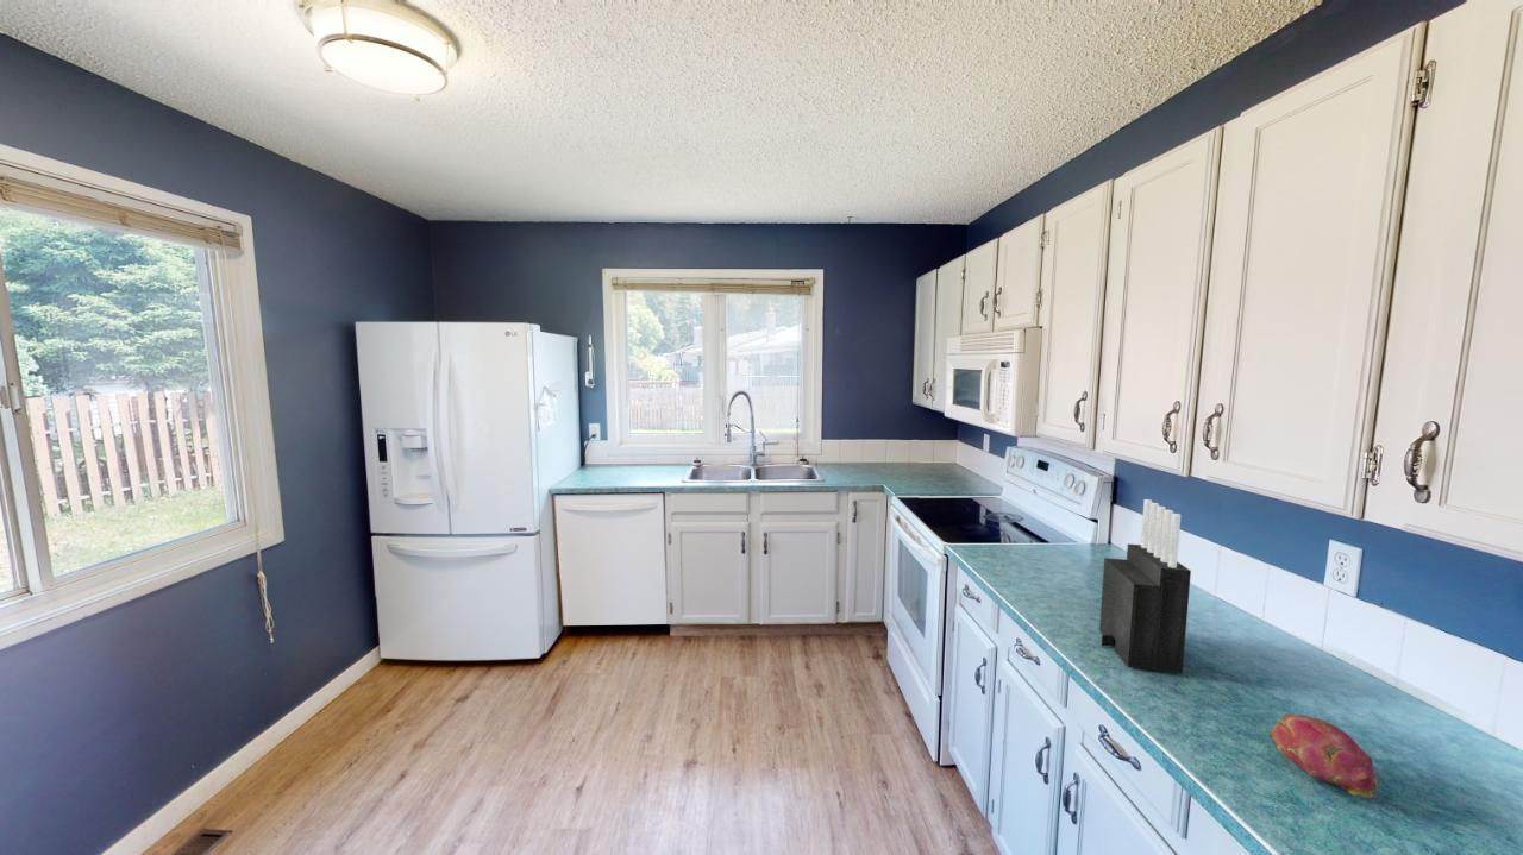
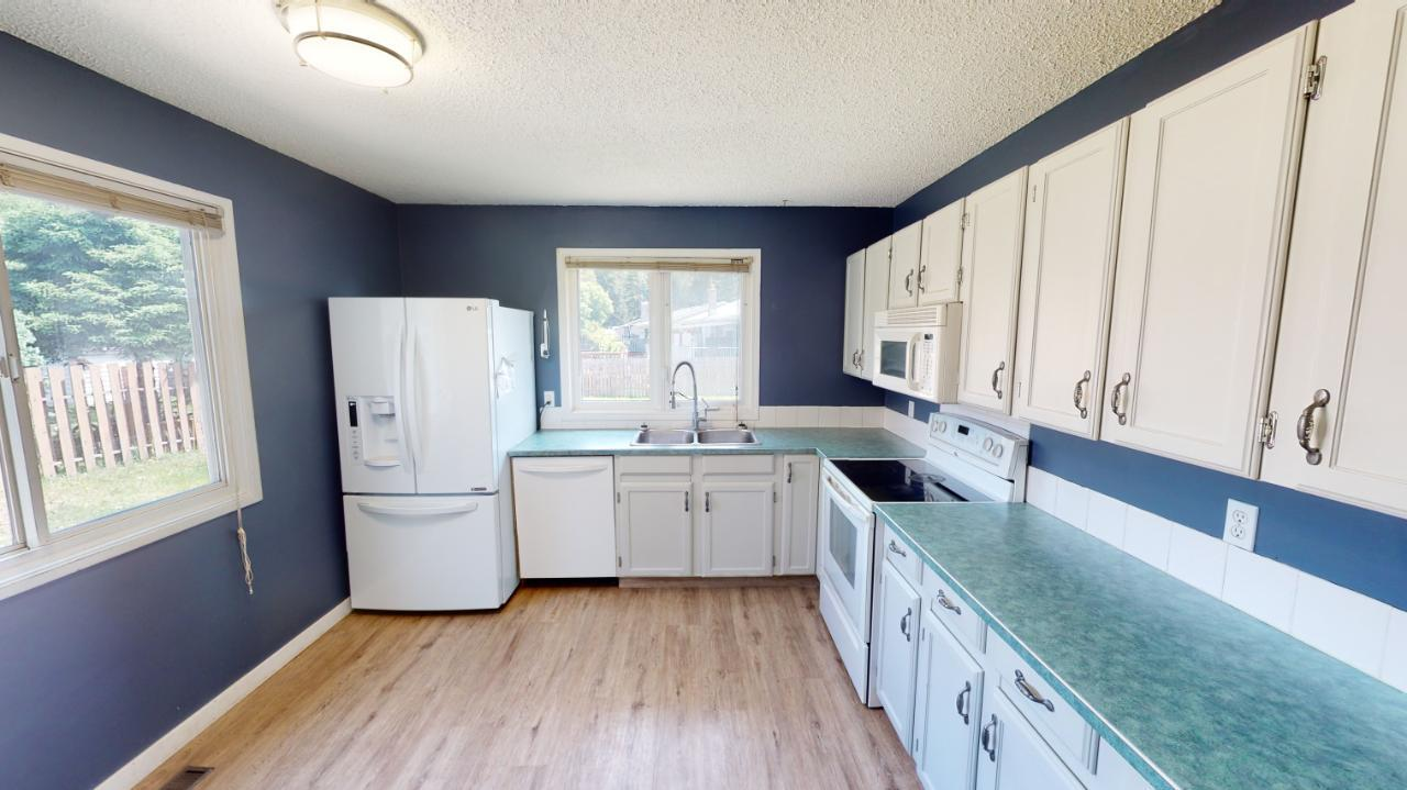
- knife block [1098,498,1192,674]
- fruit [1268,713,1380,800]
